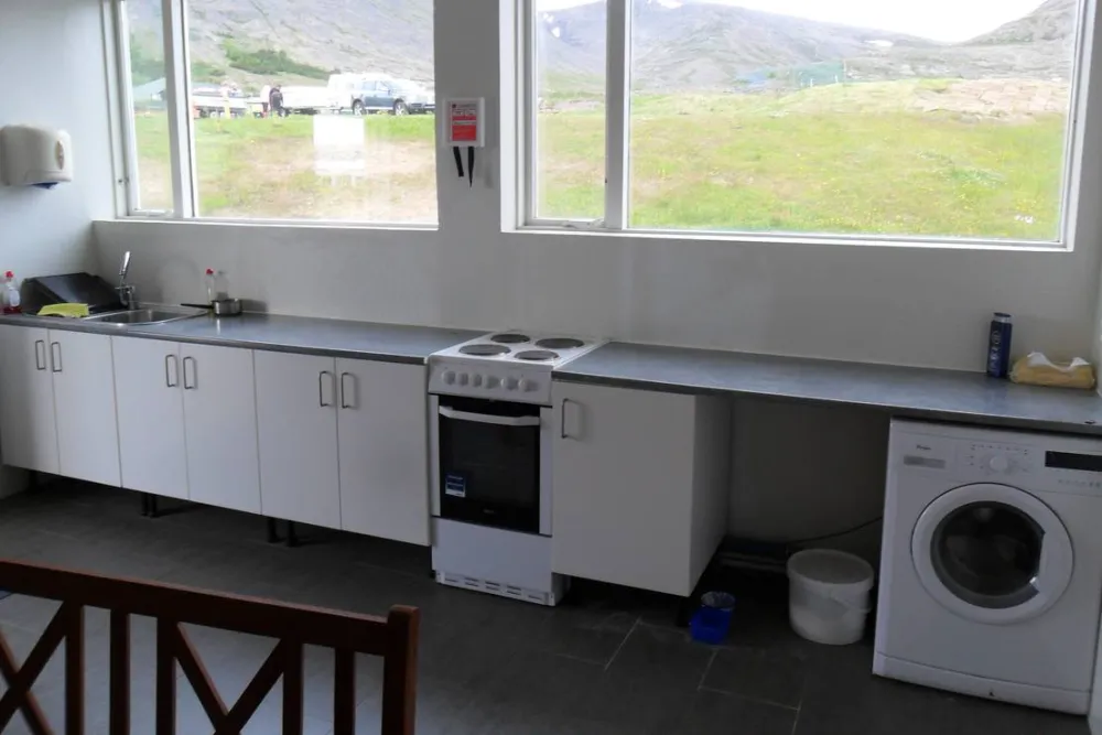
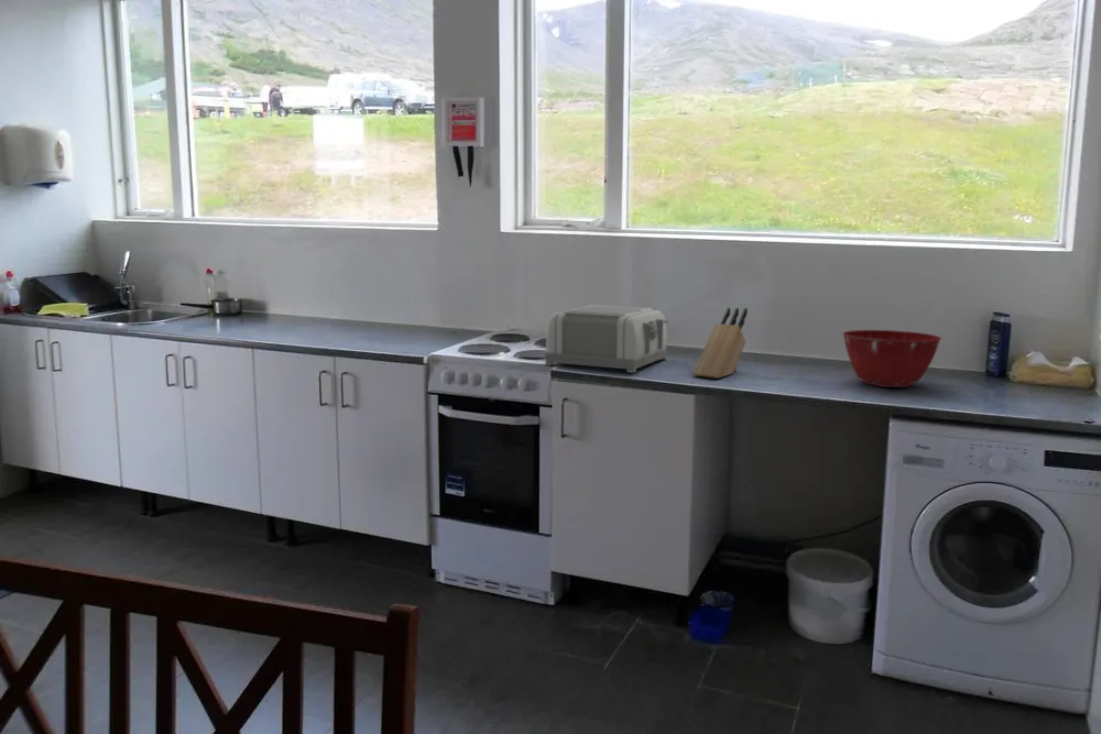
+ mixing bowl [841,329,942,388]
+ knife block [691,307,749,380]
+ toaster [544,304,671,374]
